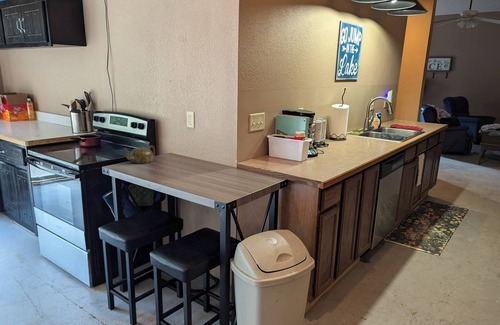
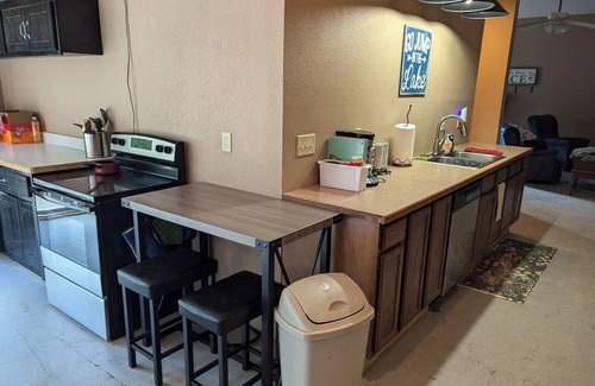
- teapot [122,145,156,164]
